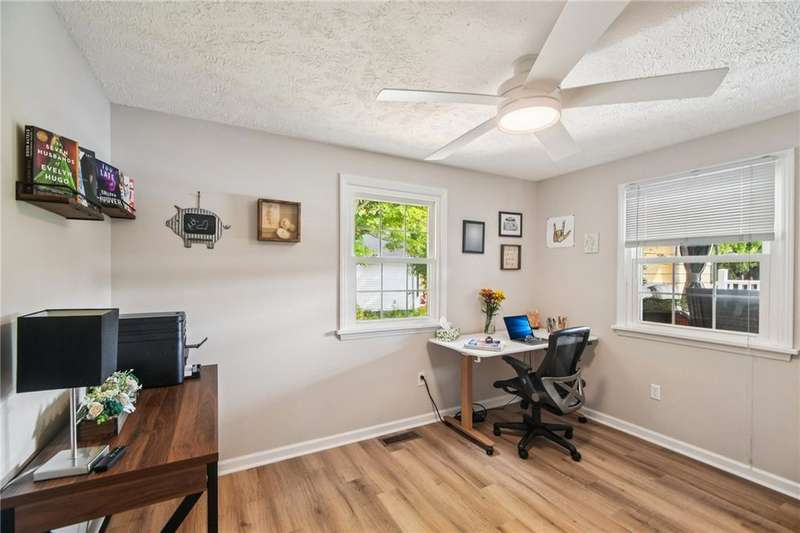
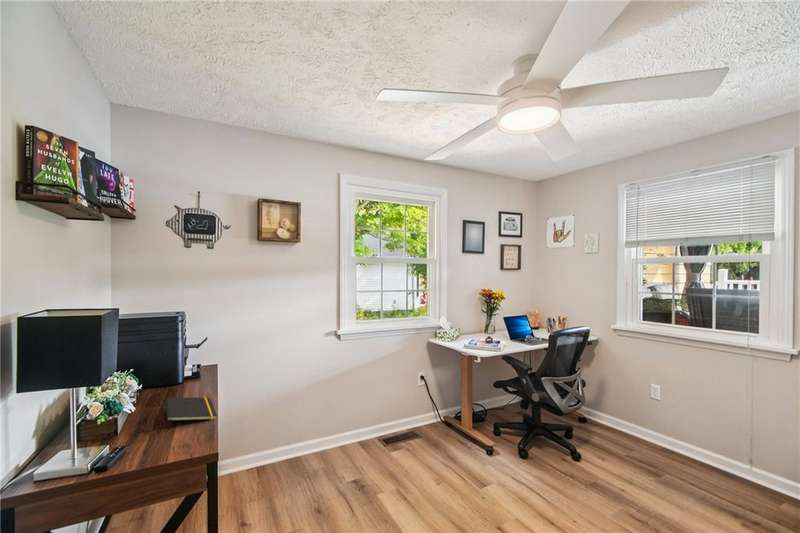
+ notepad [165,396,218,431]
